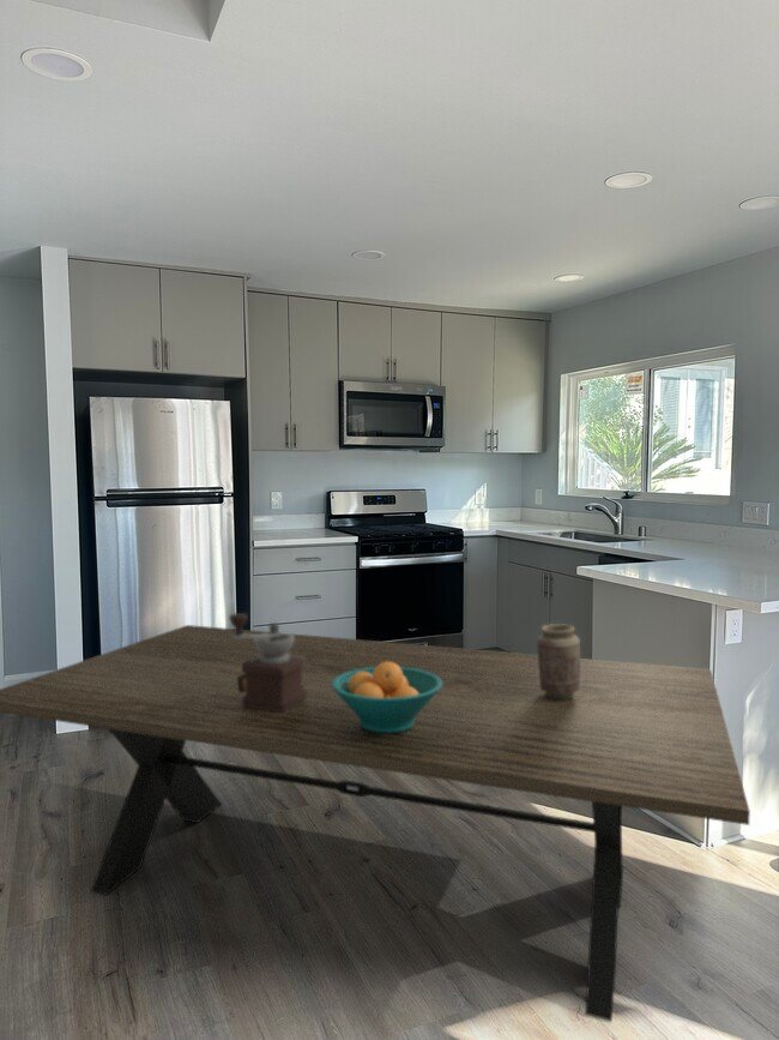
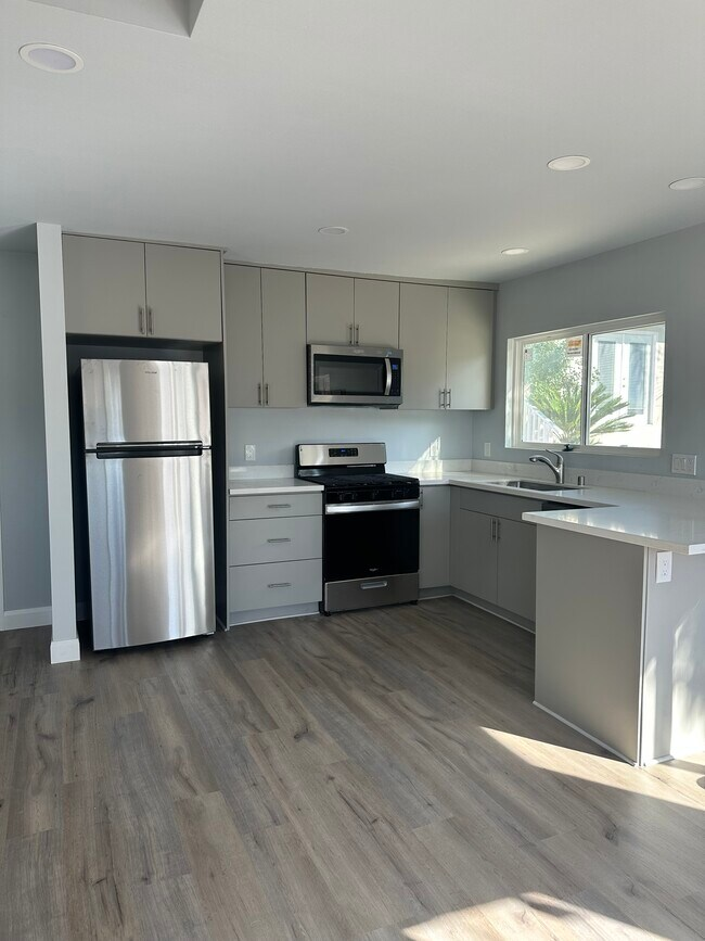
- fruit bowl [332,662,442,733]
- dining table [0,624,751,1022]
- vase [536,623,581,699]
- coffee grinder [228,612,307,713]
